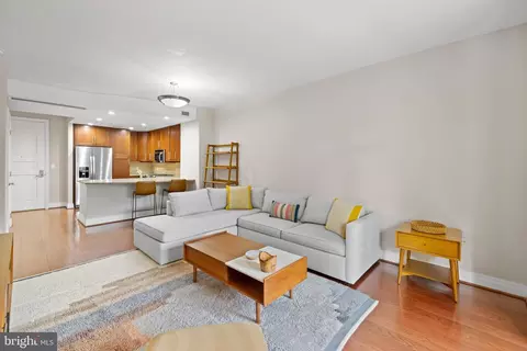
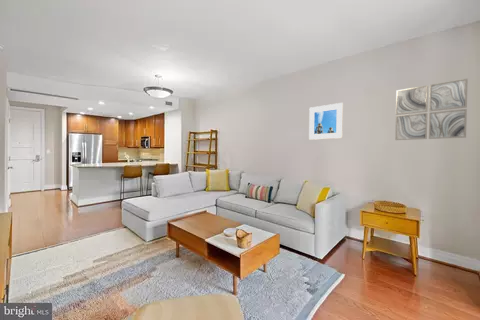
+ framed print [308,102,344,141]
+ wall art [394,77,469,141]
